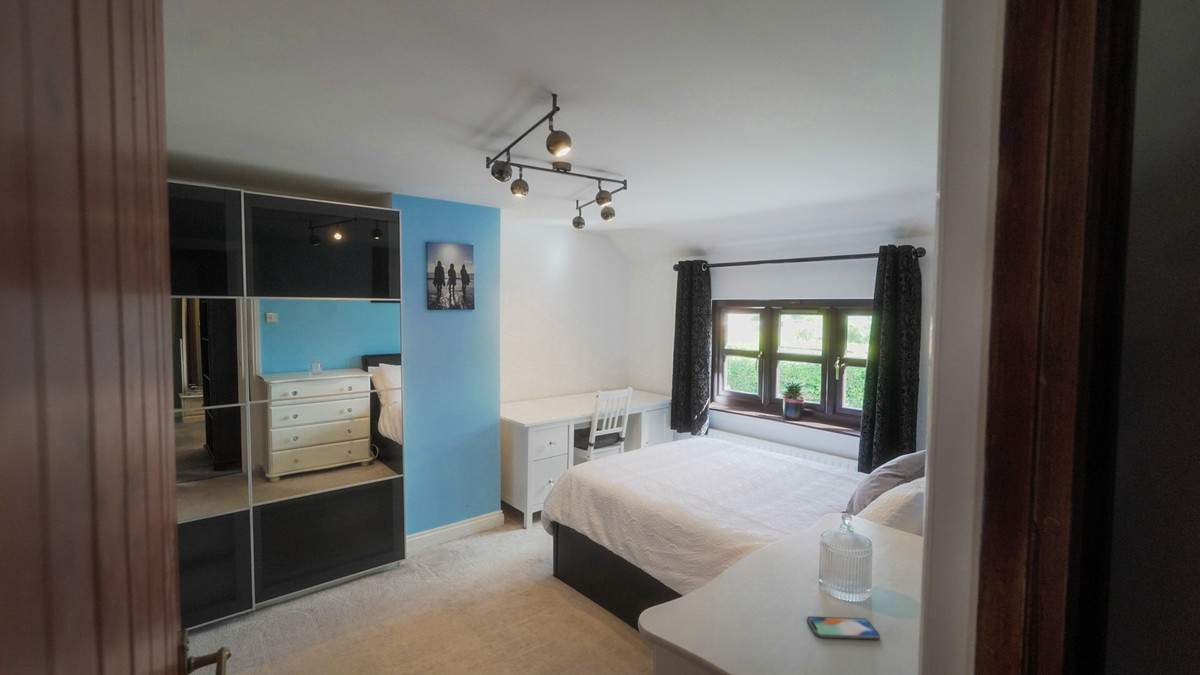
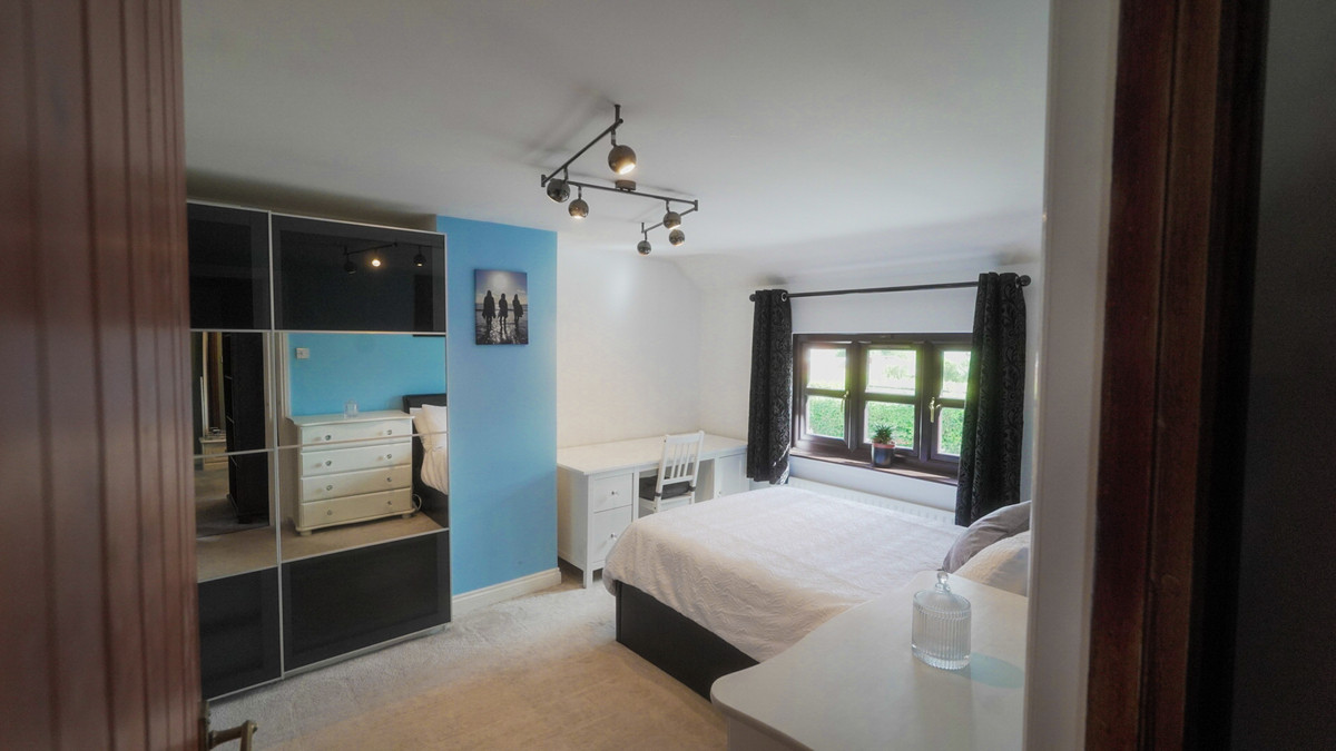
- smartphone [806,615,881,640]
